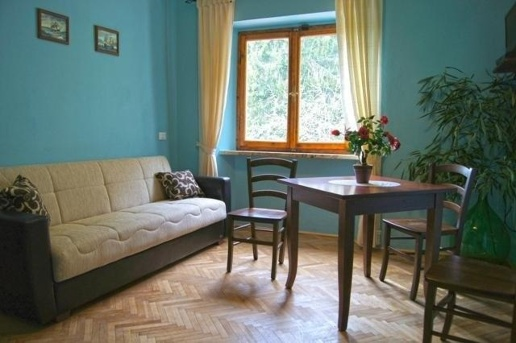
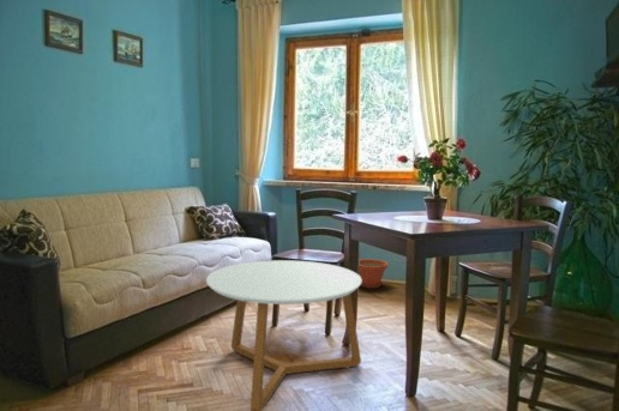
+ plant pot [357,258,390,289]
+ coffee table [205,259,362,411]
